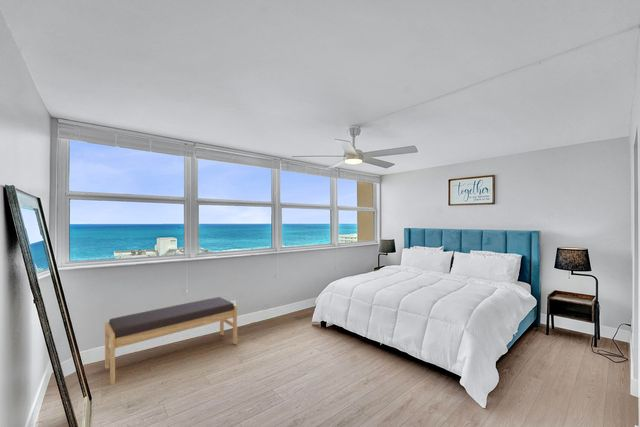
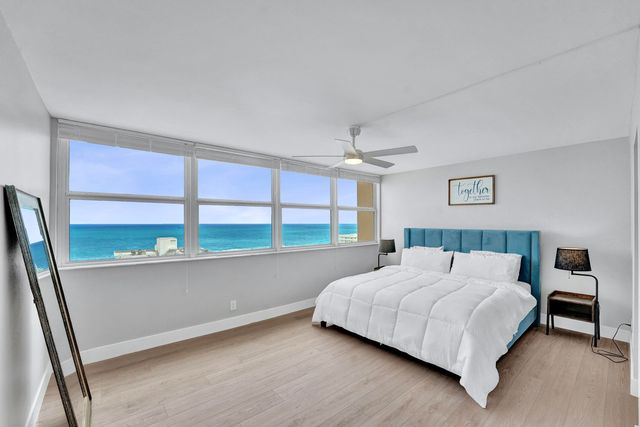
- bench [104,296,238,385]
